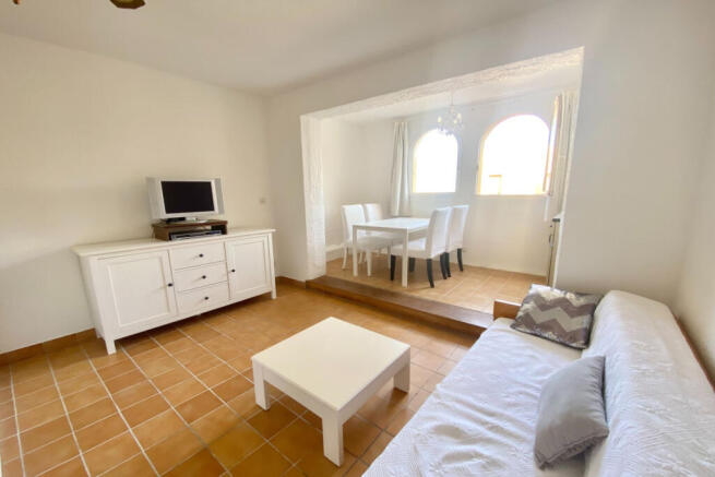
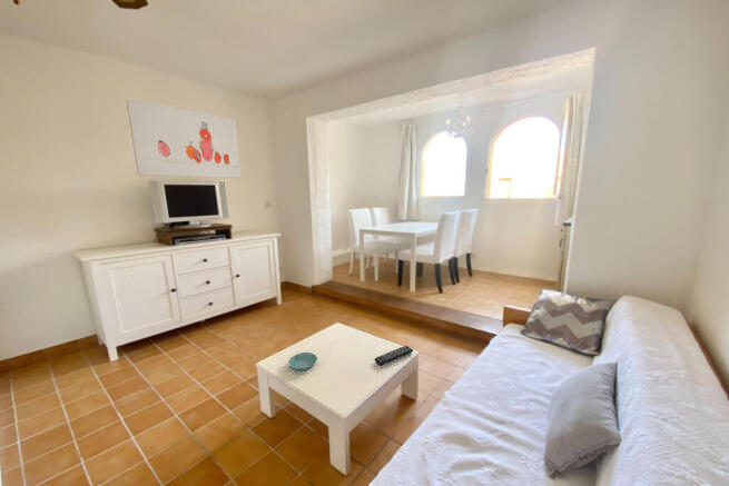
+ remote control [374,345,414,367]
+ saucer [287,351,318,371]
+ wall art [125,97,242,179]
